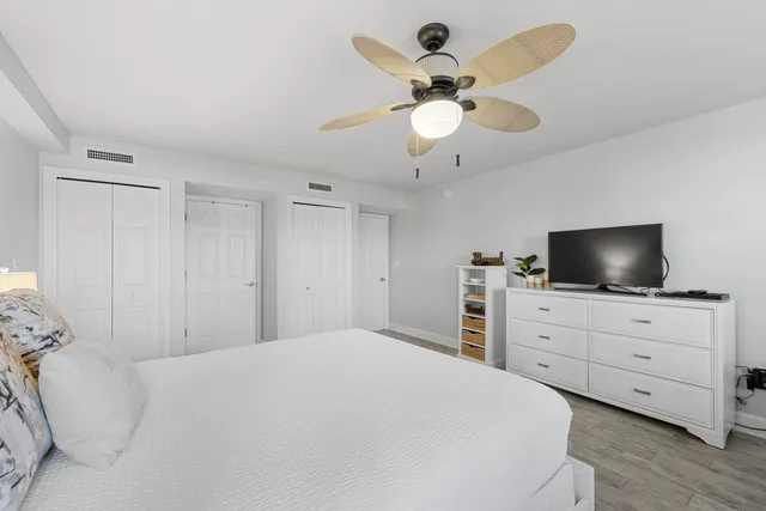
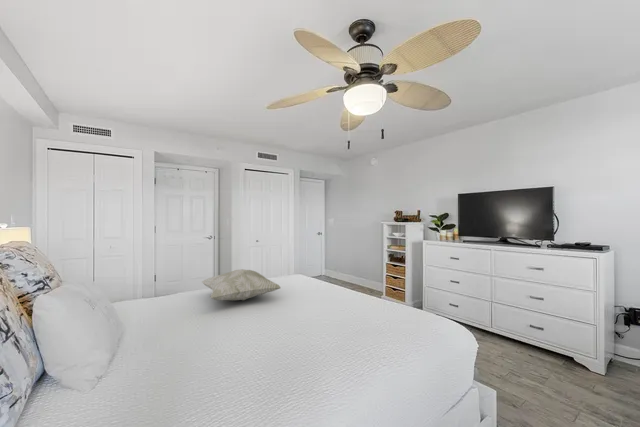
+ decorative pillow [201,268,282,302]
